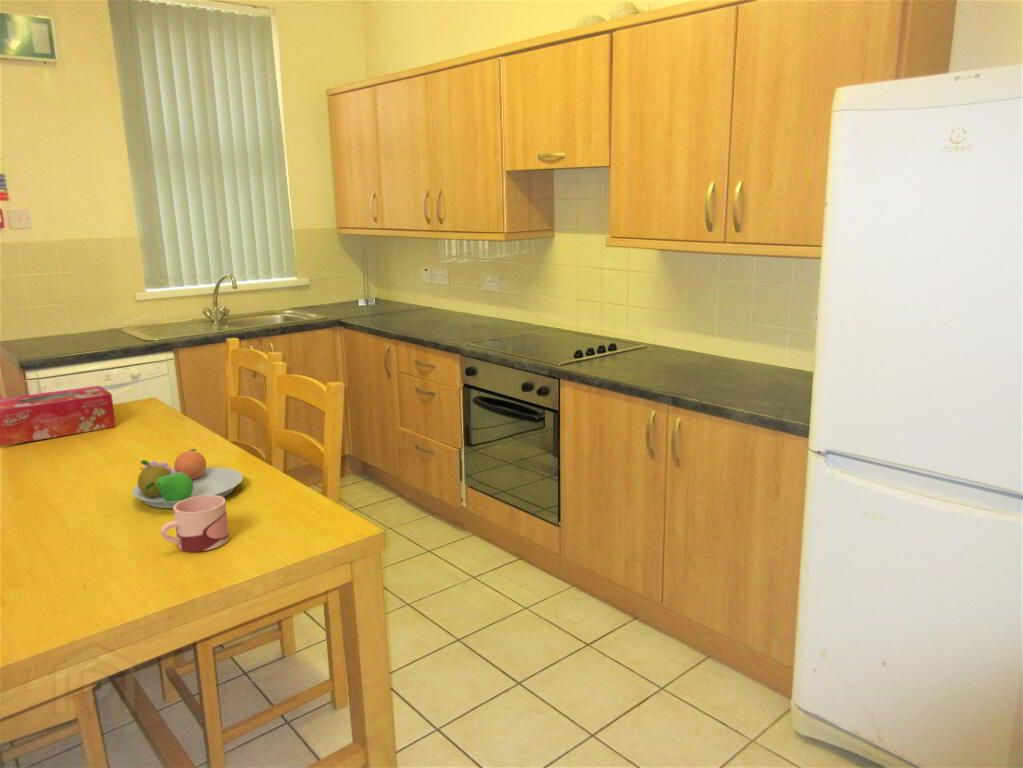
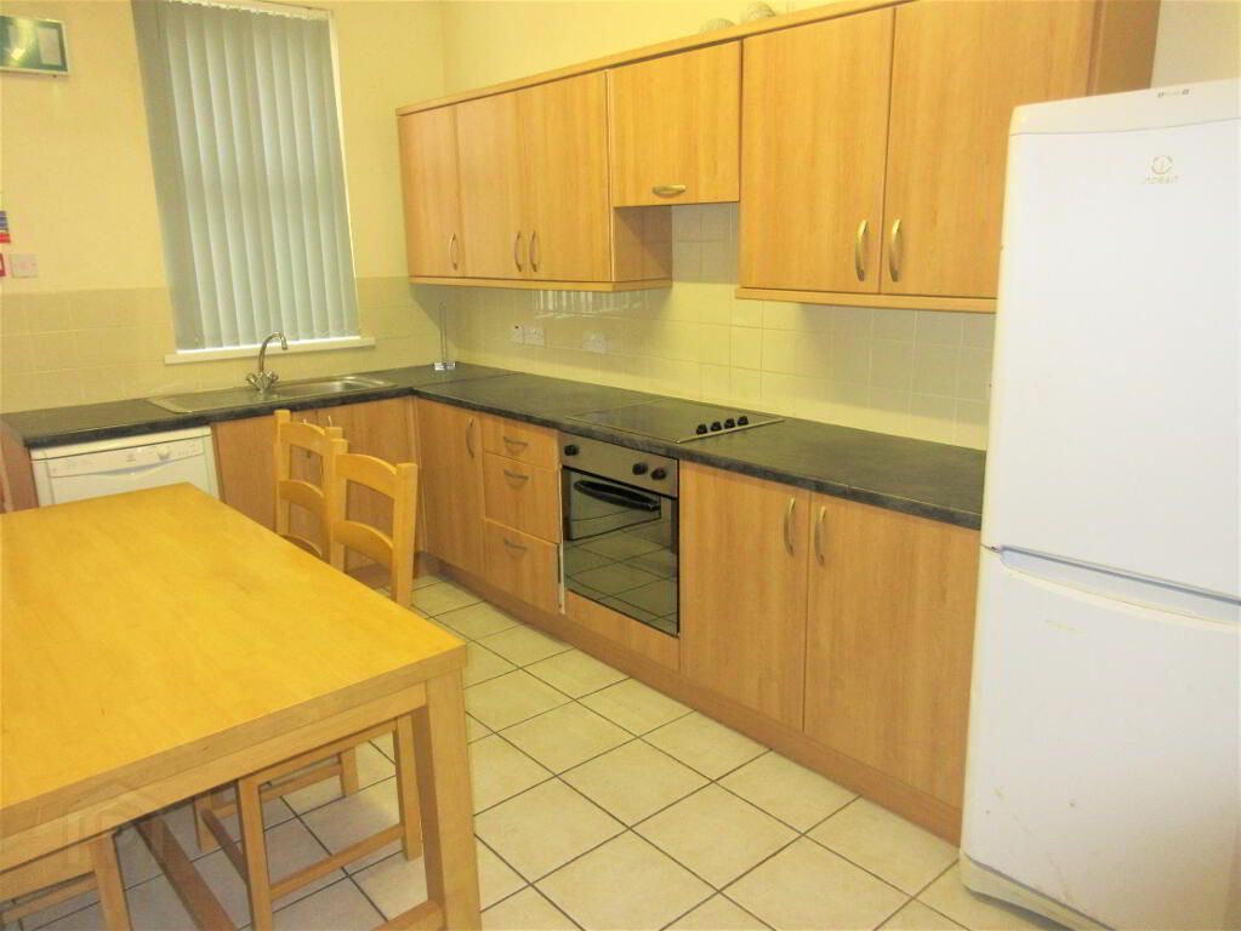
- fruit bowl [131,448,244,509]
- tissue box [0,385,117,447]
- mug [160,495,230,553]
